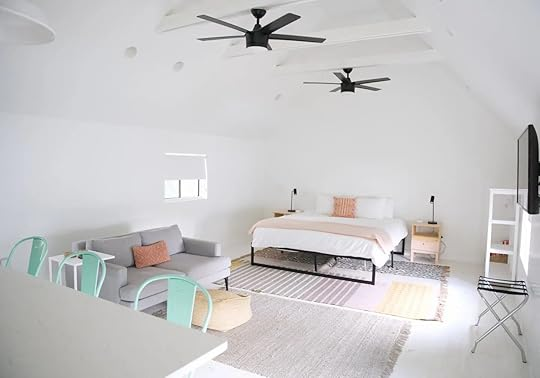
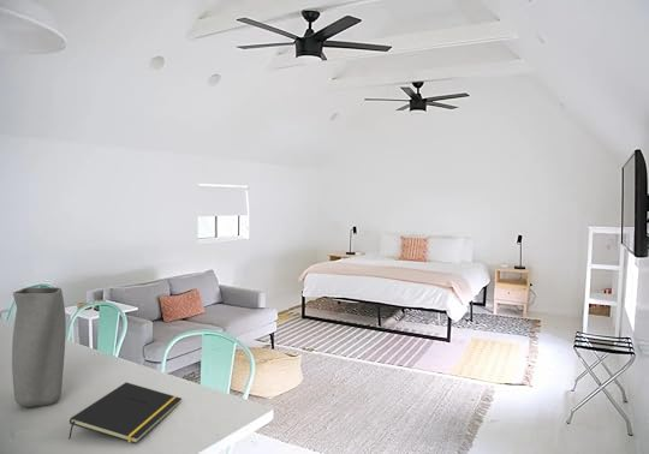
+ vase [11,286,67,408]
+ notepad [67,382,183,444]
